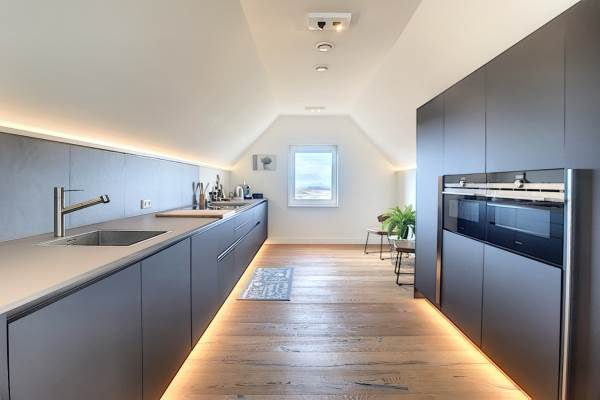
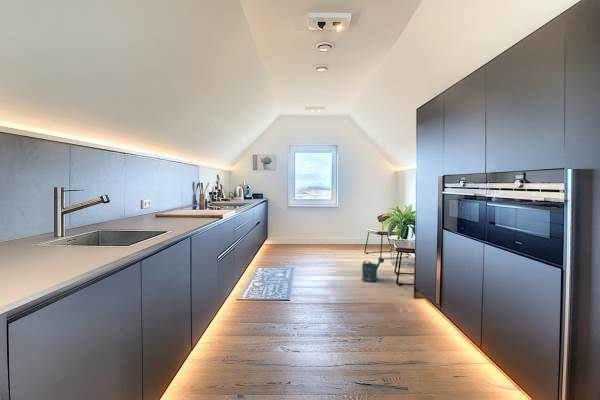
+ watering can [361,256,385,283]
